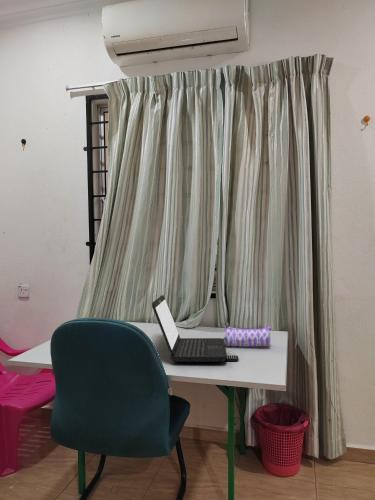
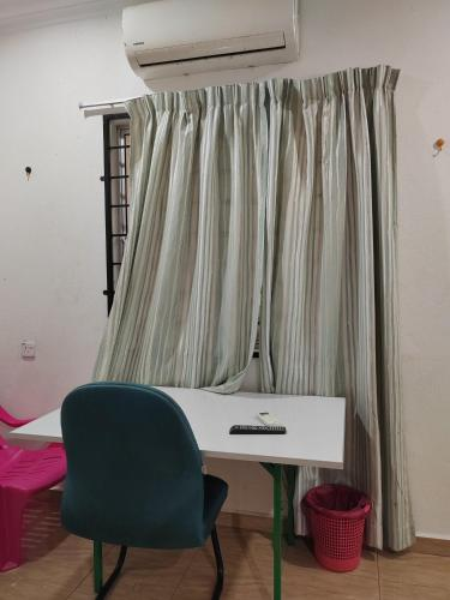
- laptop [151,294,228,363]
- pencil case [223,325,272,347]
